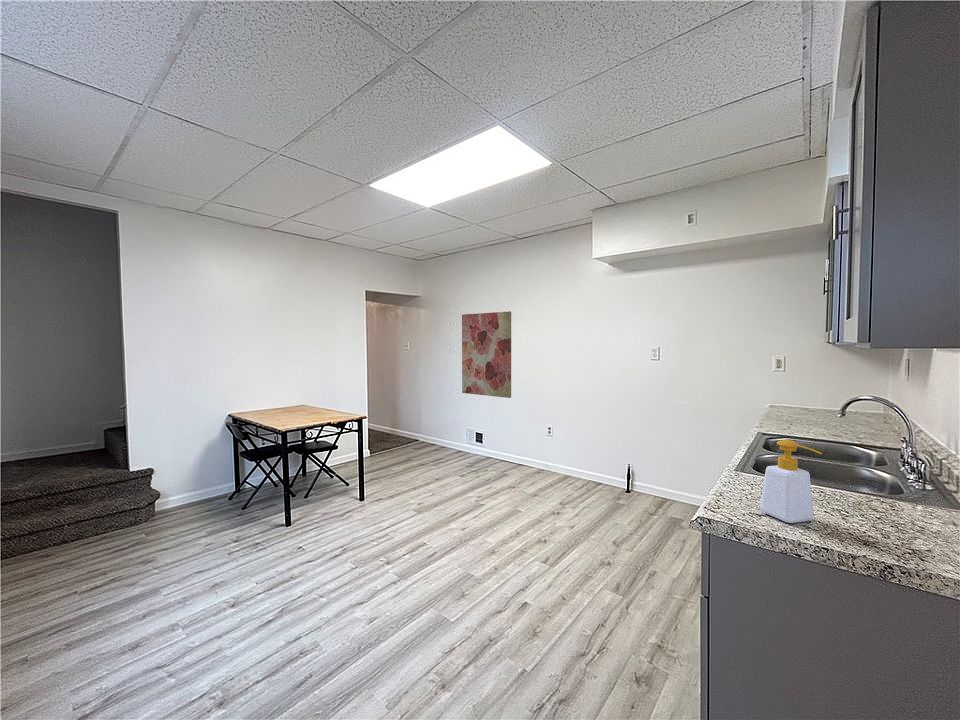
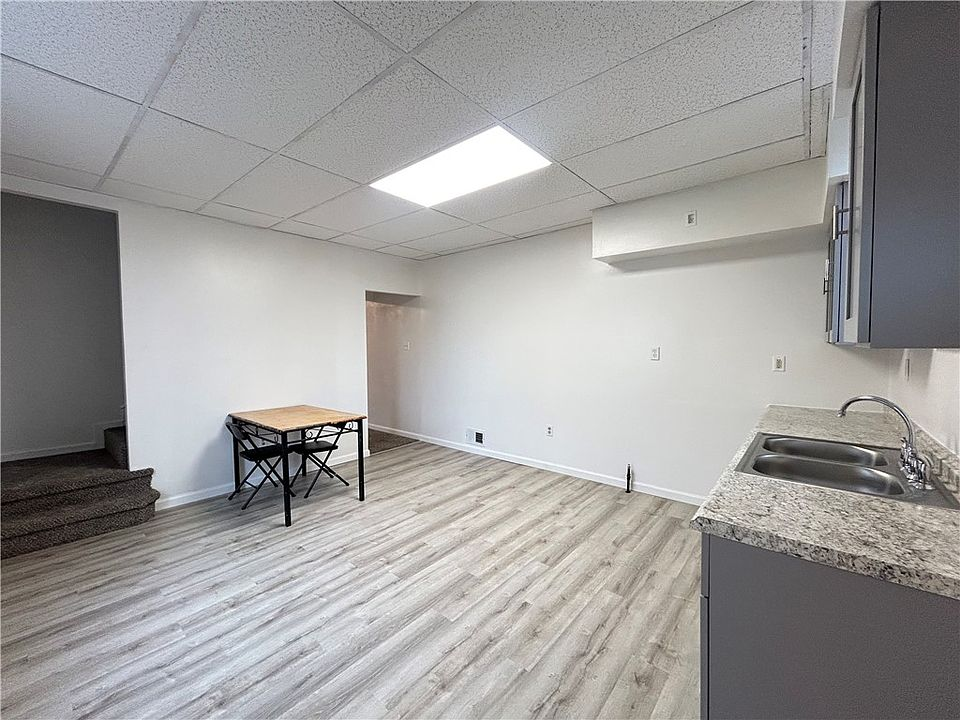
- soap bottle [759,439,823,524]
- wall art [461,310,512,399]
